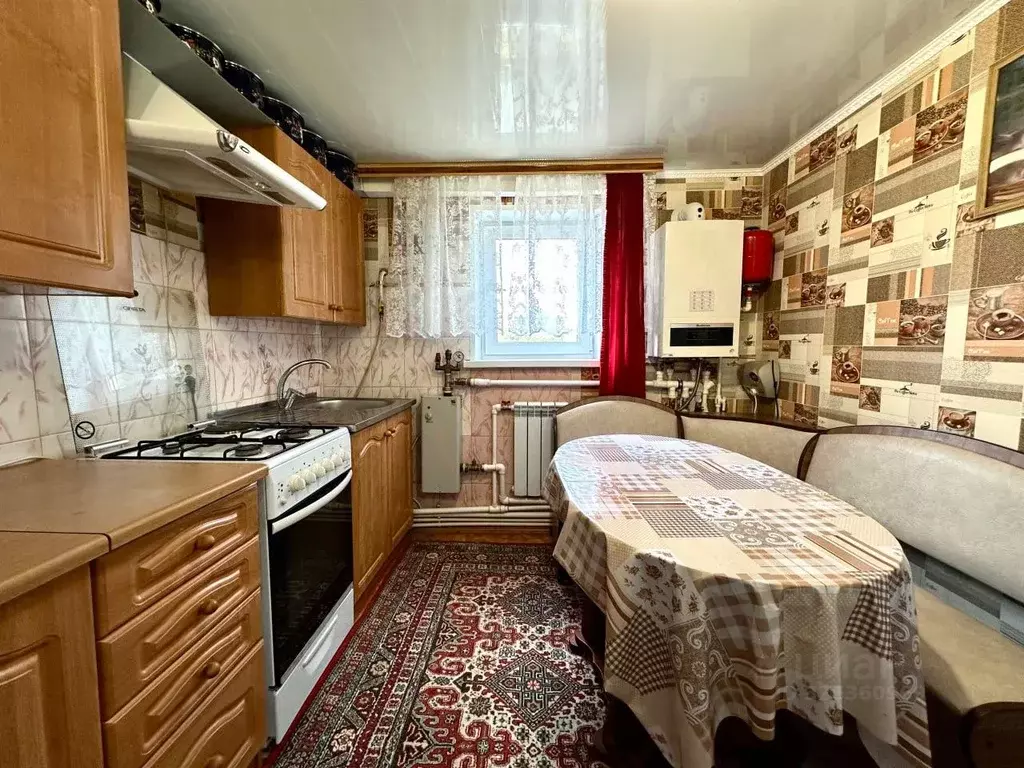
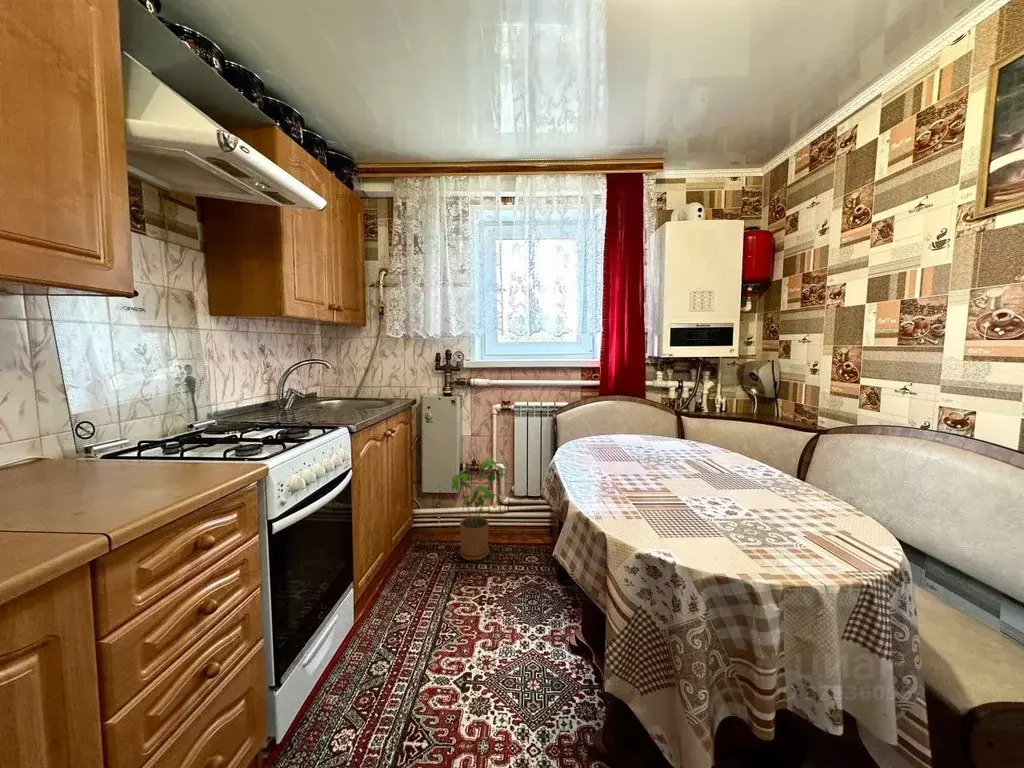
+ house plant [451,458,508,562]
